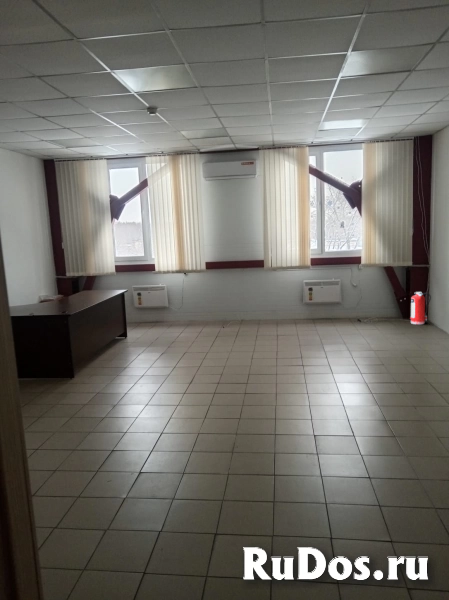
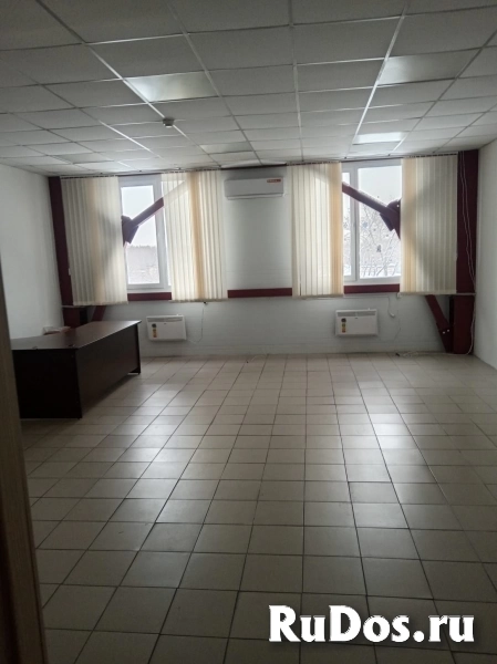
- fire extinguisher [409,291,432,325]
